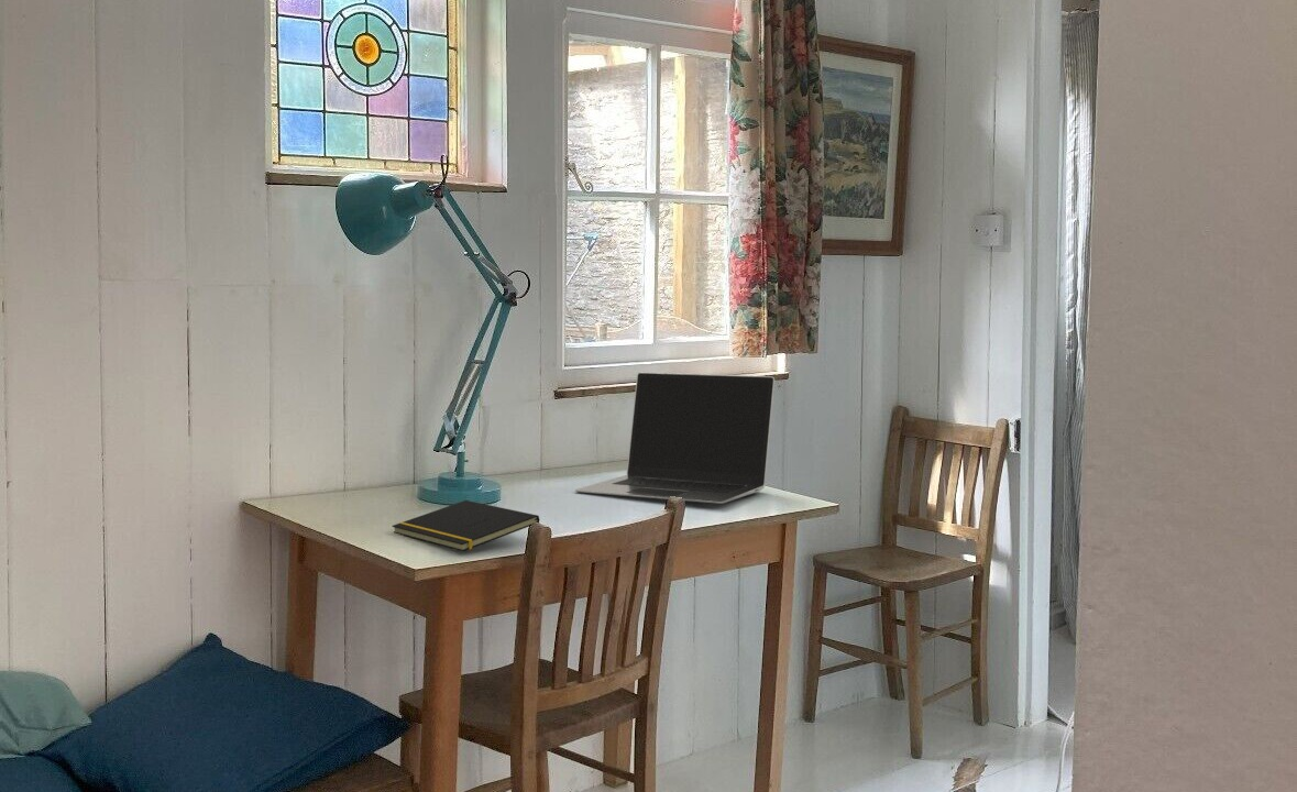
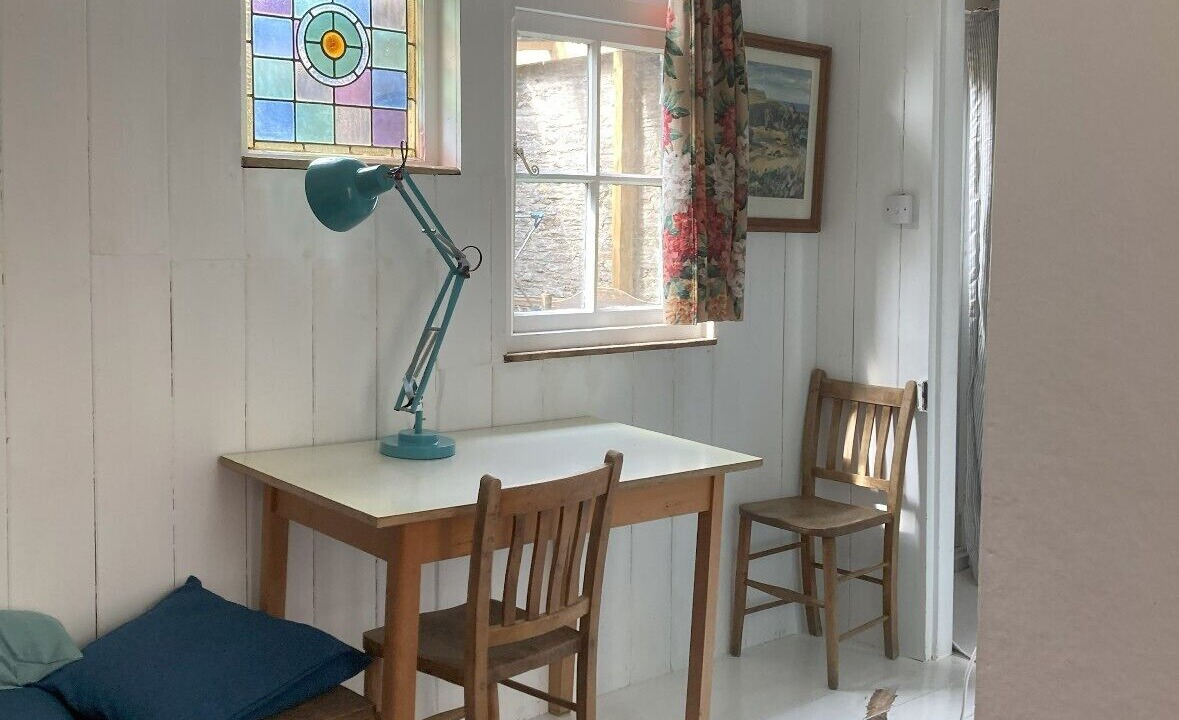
- laptop [574,371,776,505]
- notepad [392,499,540,552]
